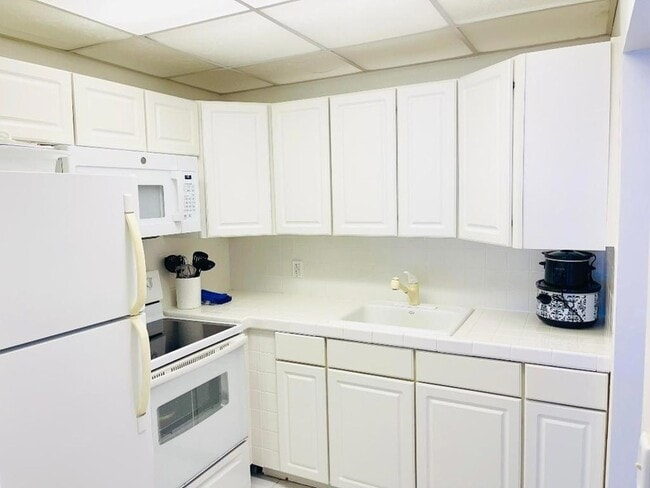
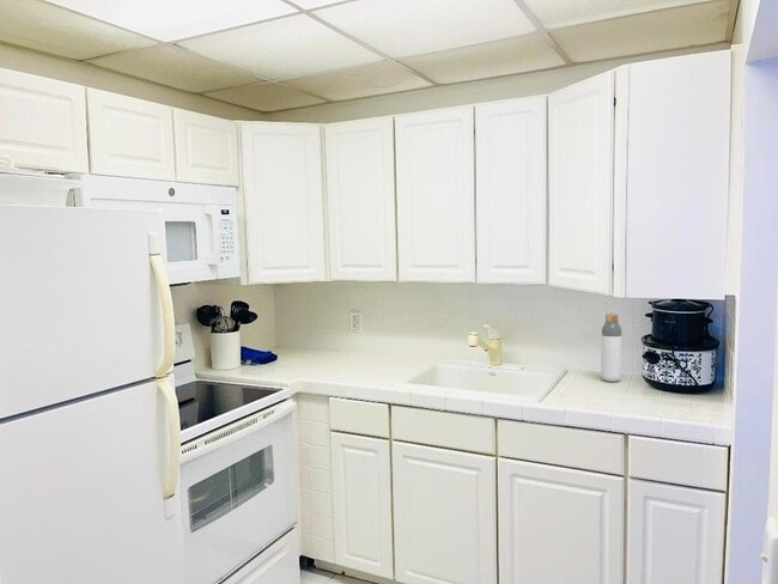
+ bottle [600,312,622,383]
